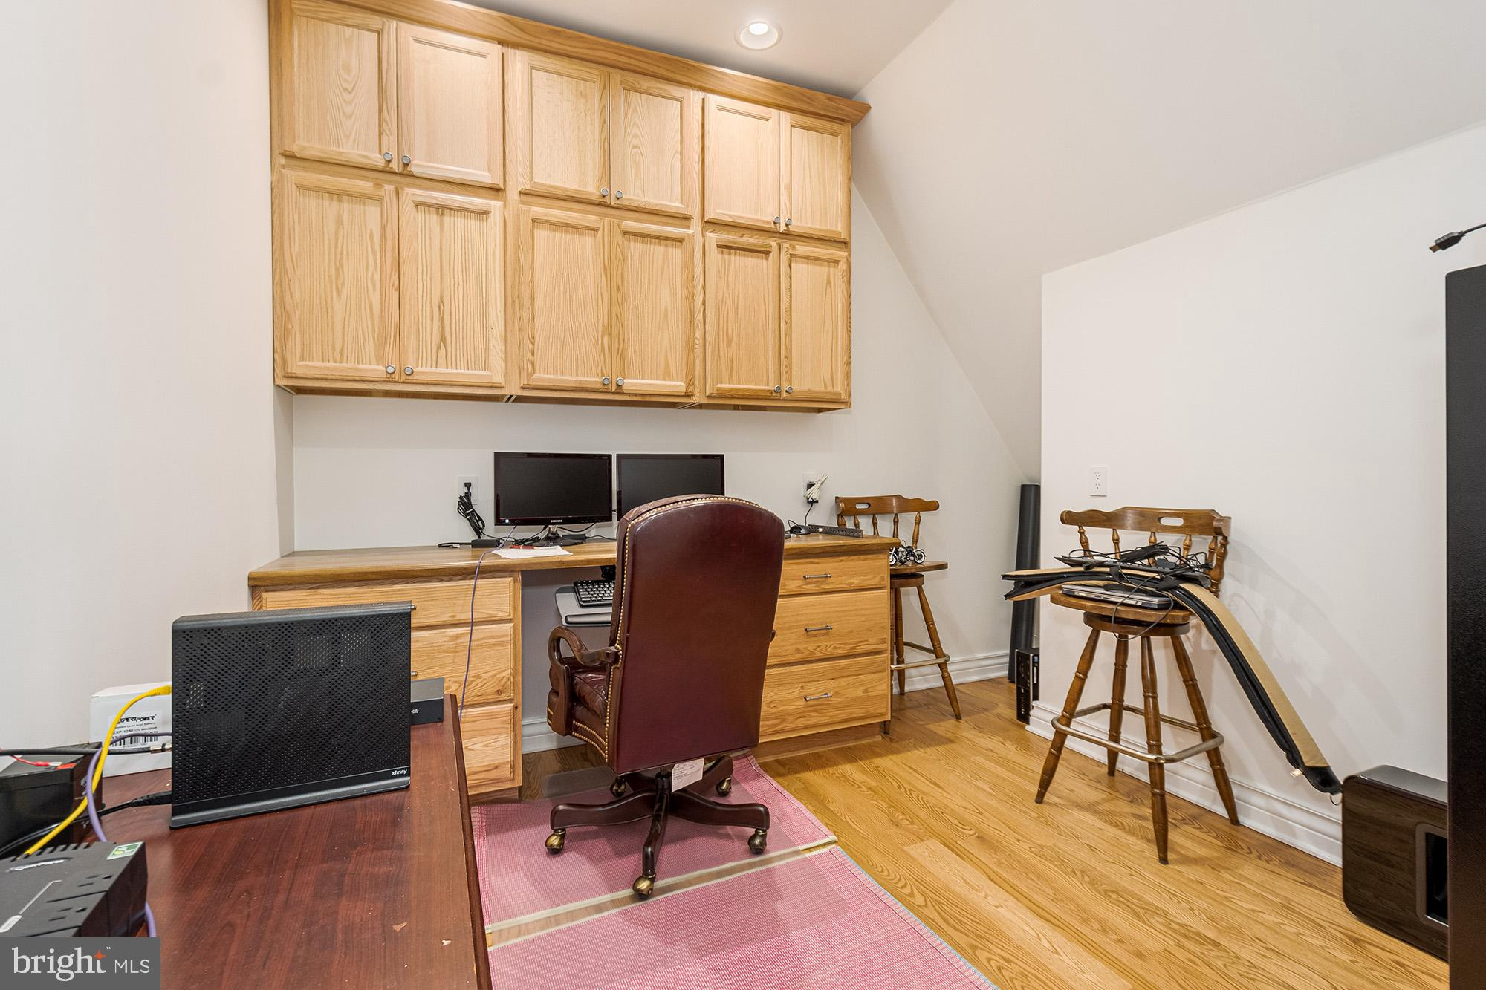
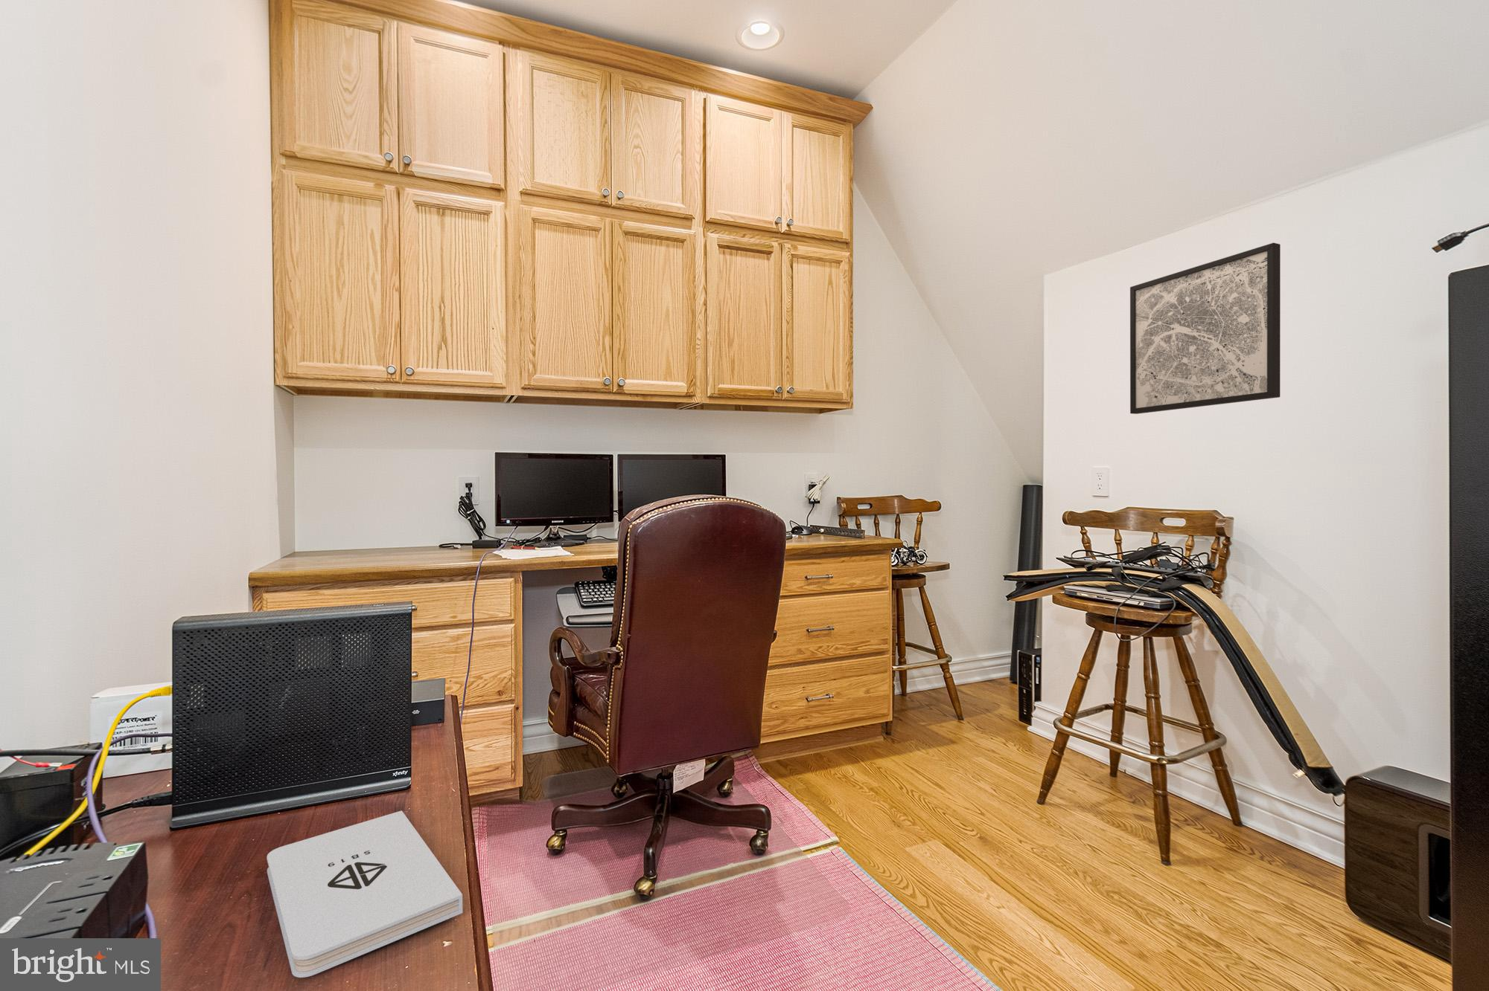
+ wall art [1129,241,1281,415]
+ notepad [267,810,463,979]
